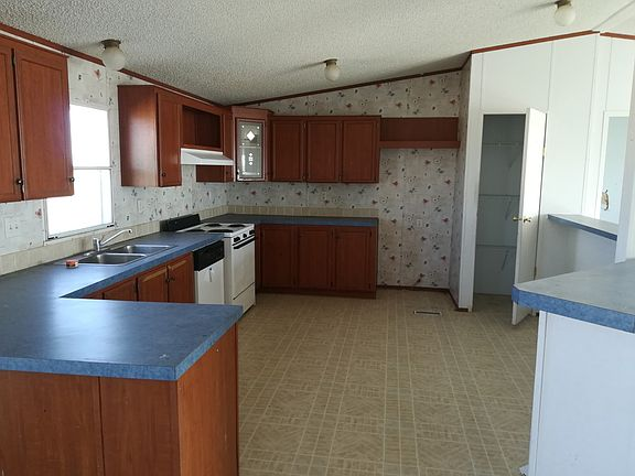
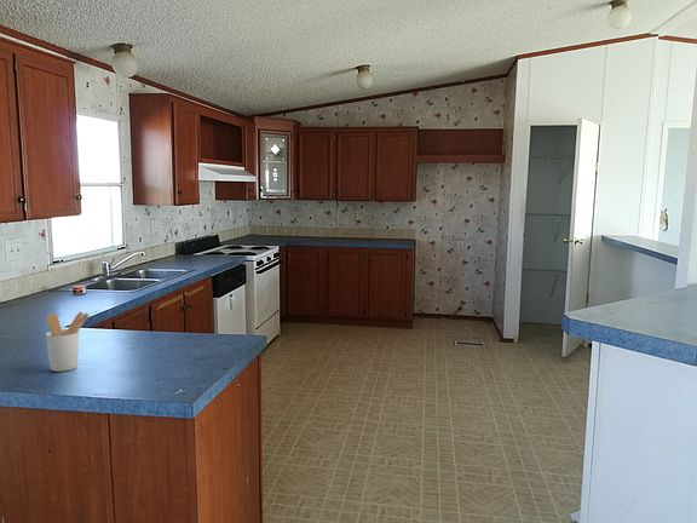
+ utensil holder [45,311,91,373]
